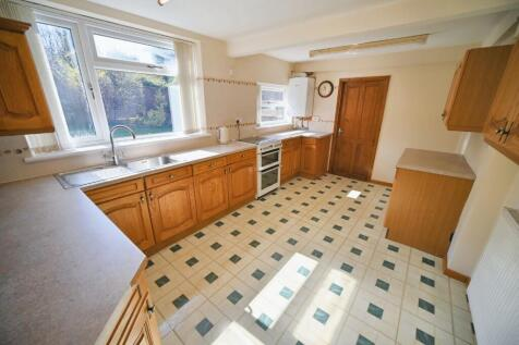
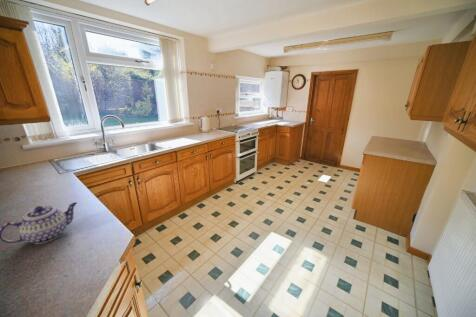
+ teapot [0,201,78,245]
